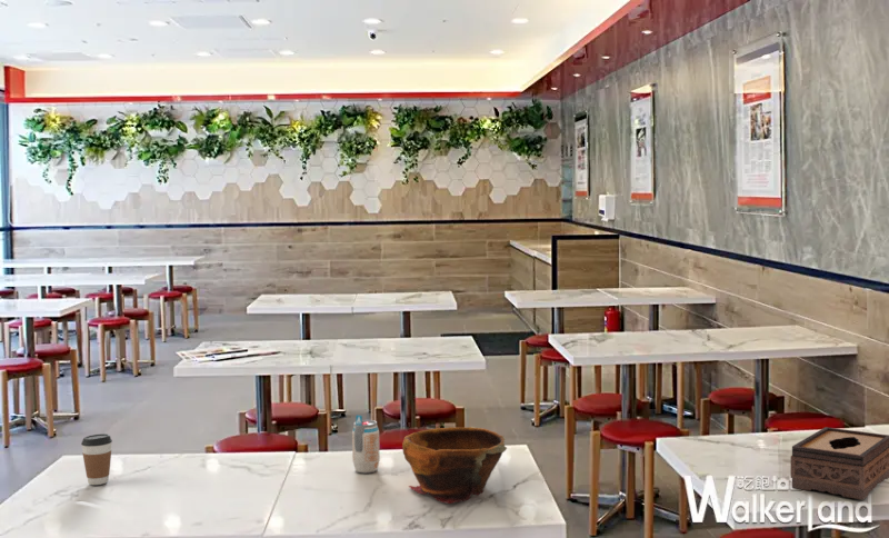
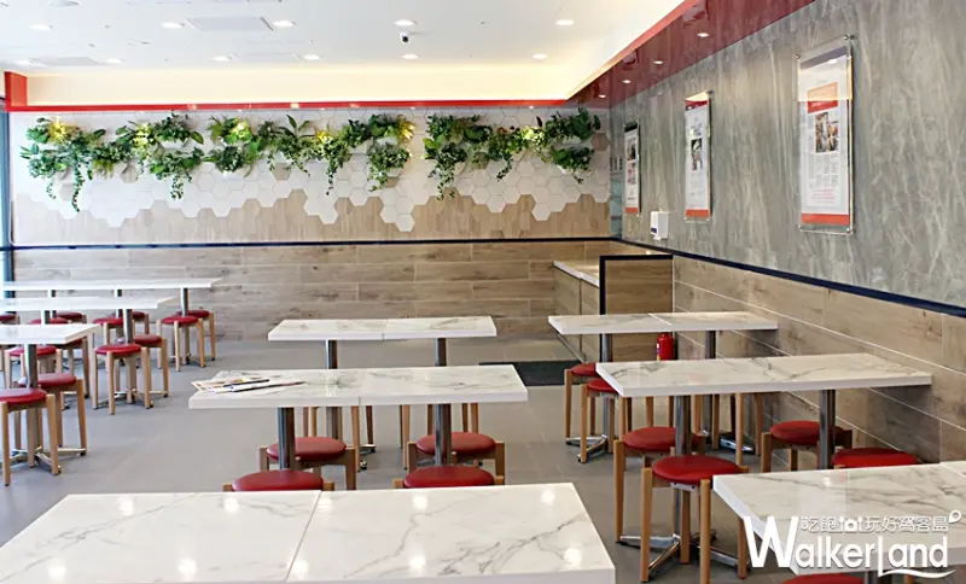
- coffee cup [80,432,113,486]
- tissue box [790,426,889,501]
- bowl [401,426,508,505]
- beverage can [351,414,381,475]
